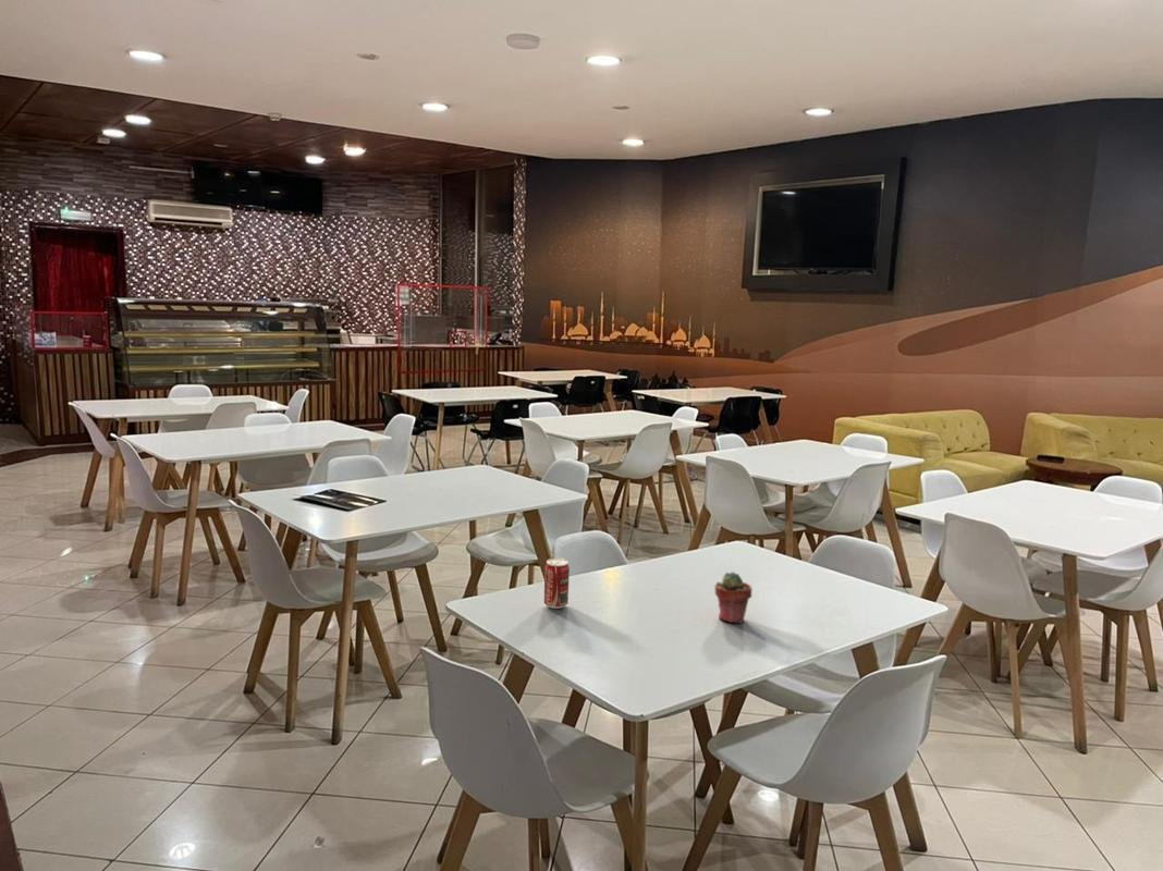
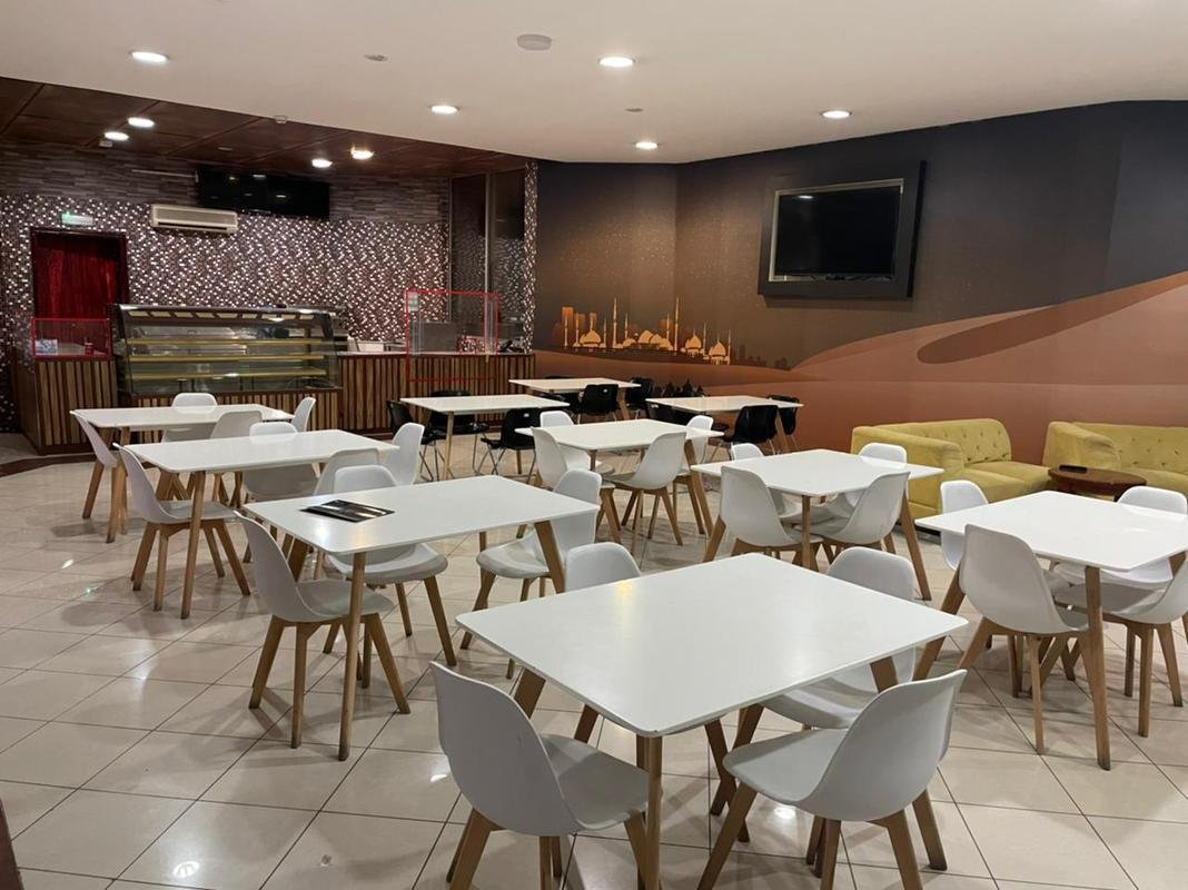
- potted succulent [713,571,754,625]
- beverage can [543,557,571,610]
